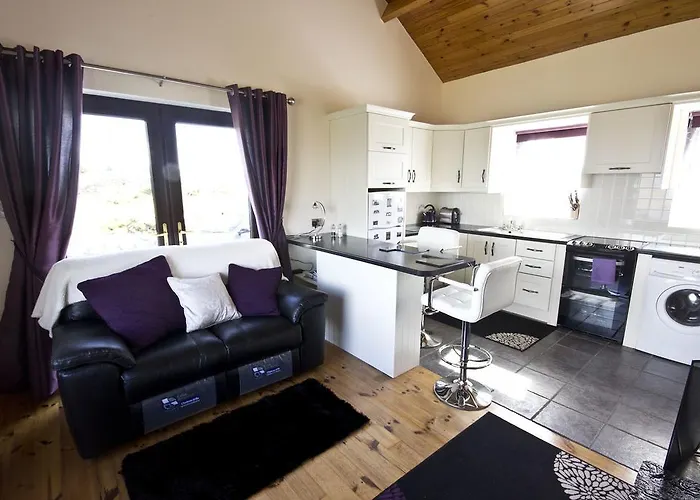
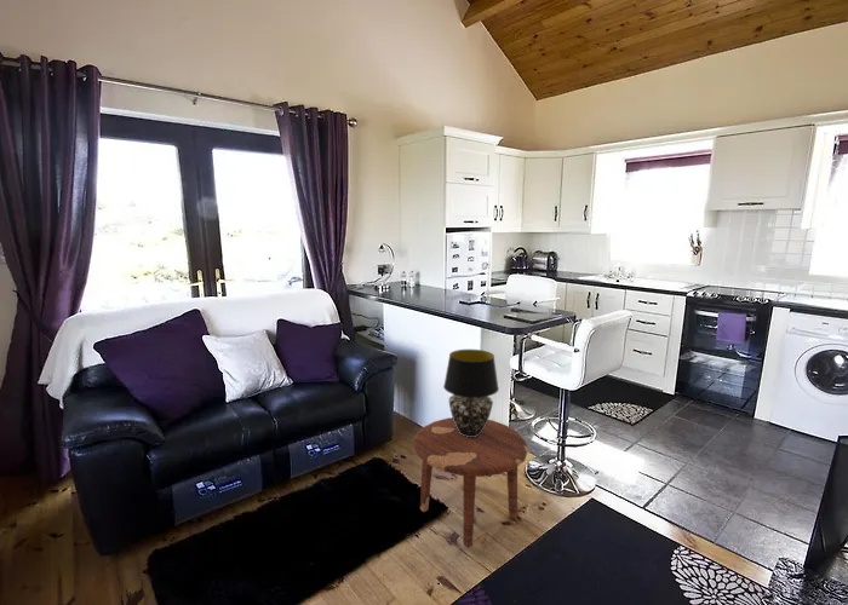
+ side table [412,416,529,549]
+ table lamp [442,348,500,437]
